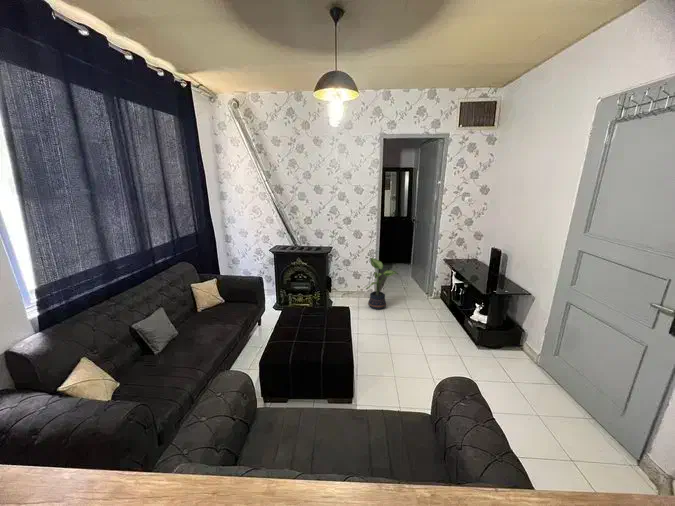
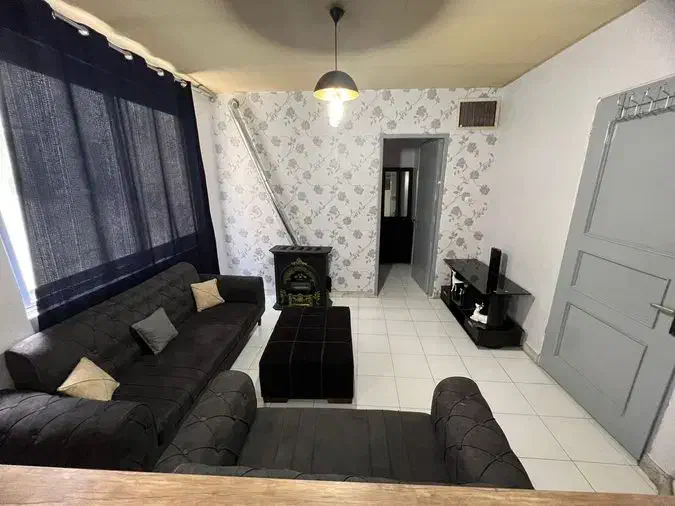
- potted plant [365,257,399,310]
